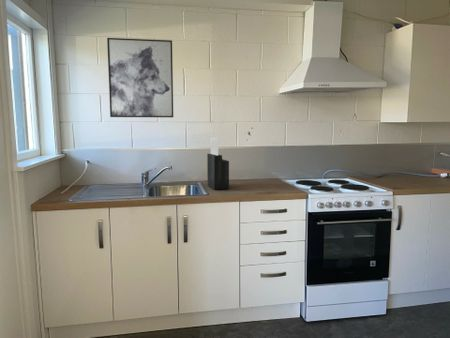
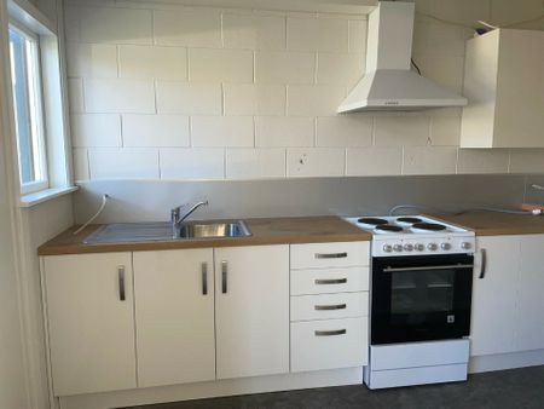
- knife block [206,136,230,191]
- wall art [106,37,174,118]
